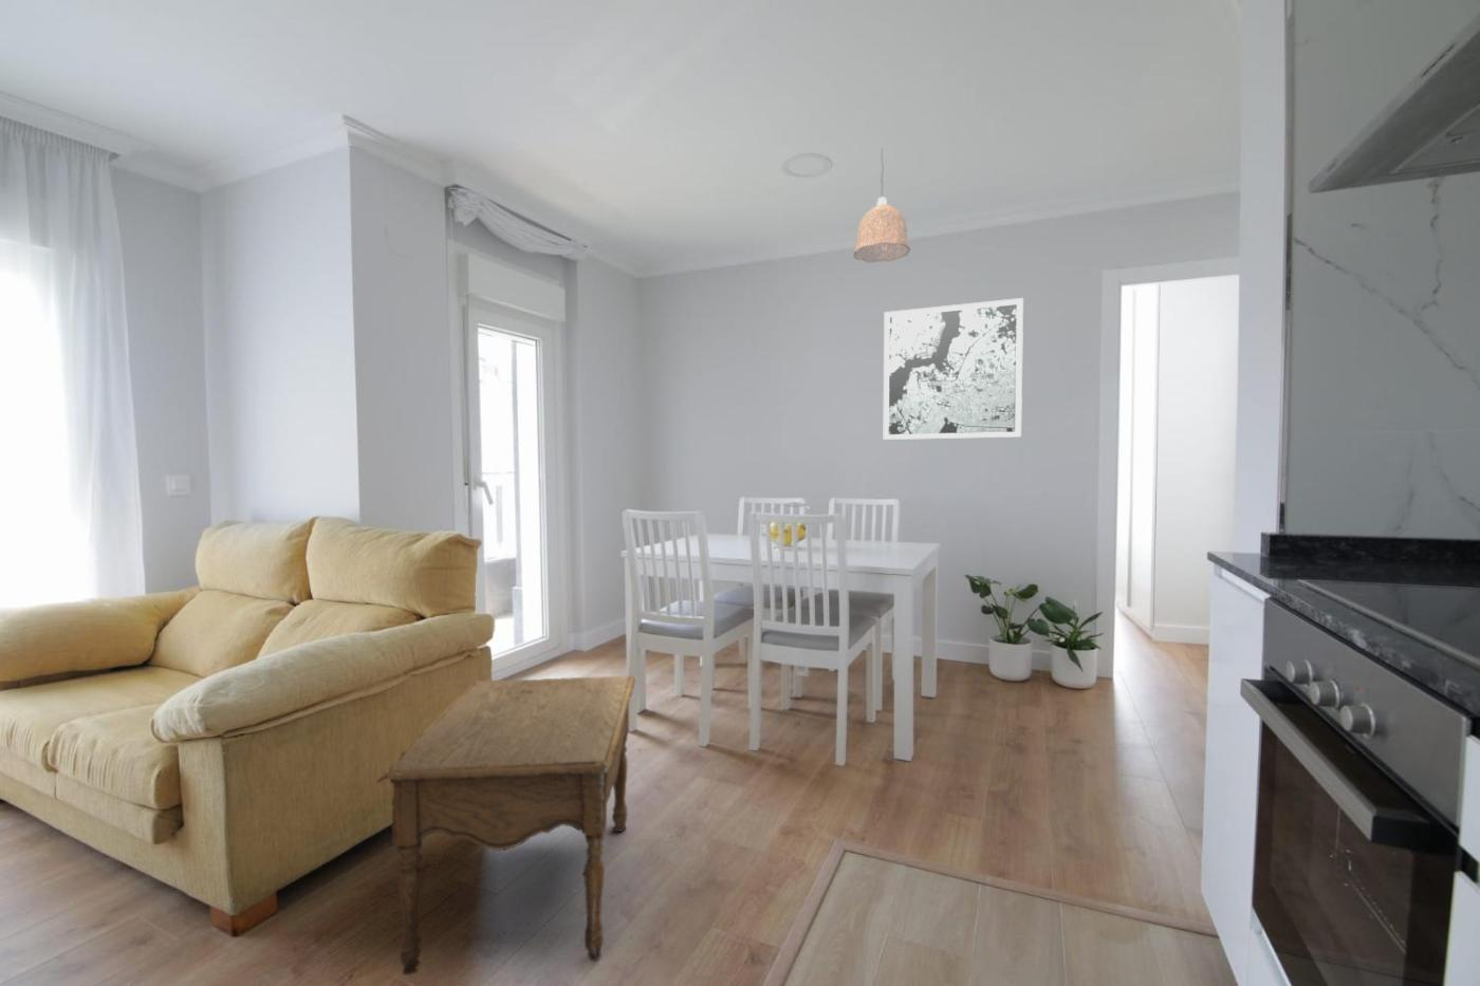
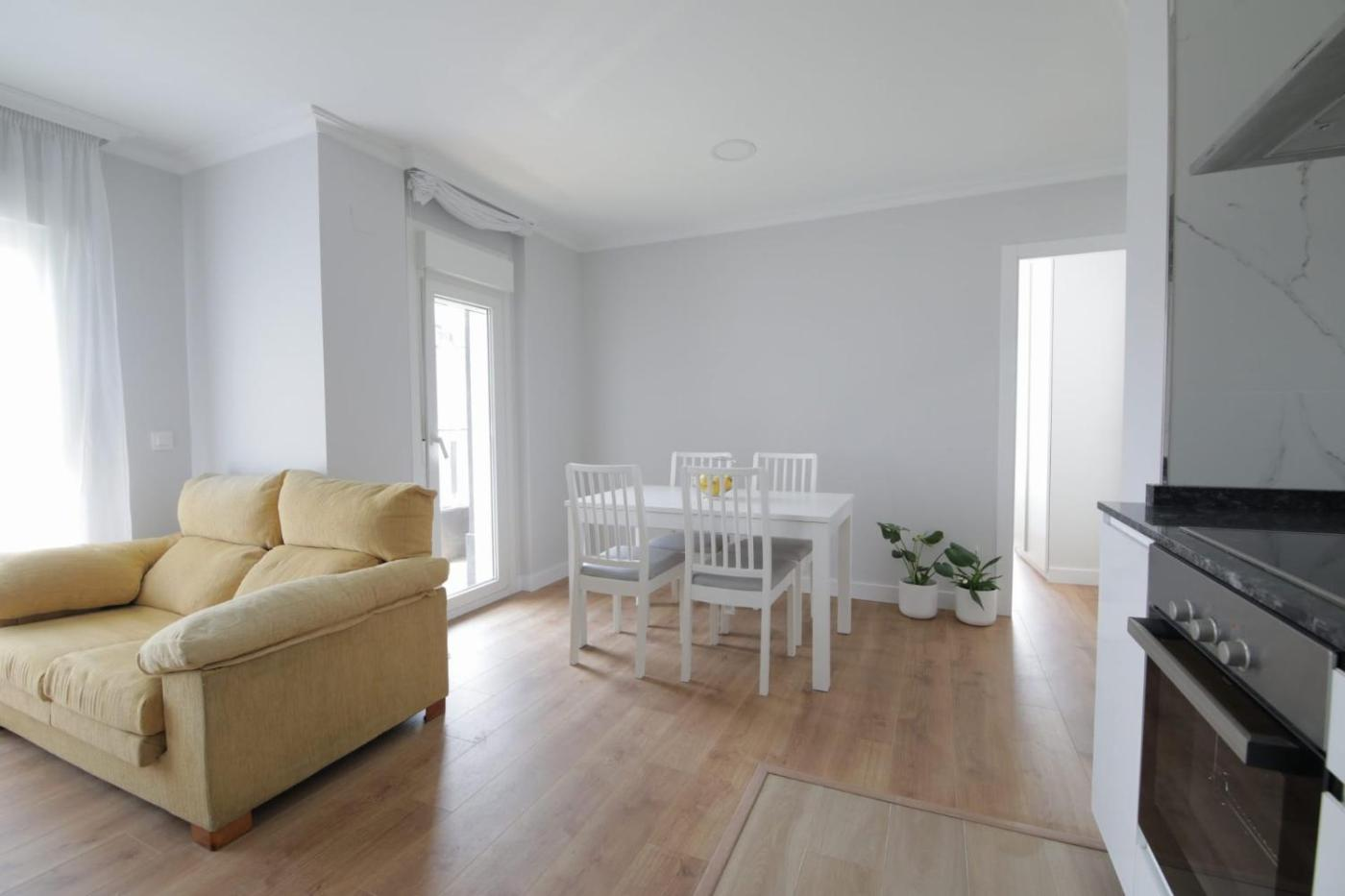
- wall art [882,297,1024,440]
- side table [376,676,636,976]
- pendant lamp [852,146,911,263]
